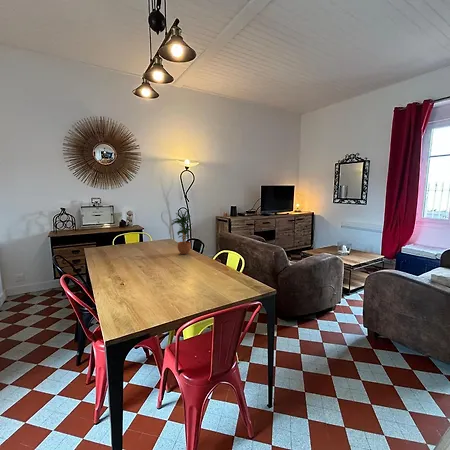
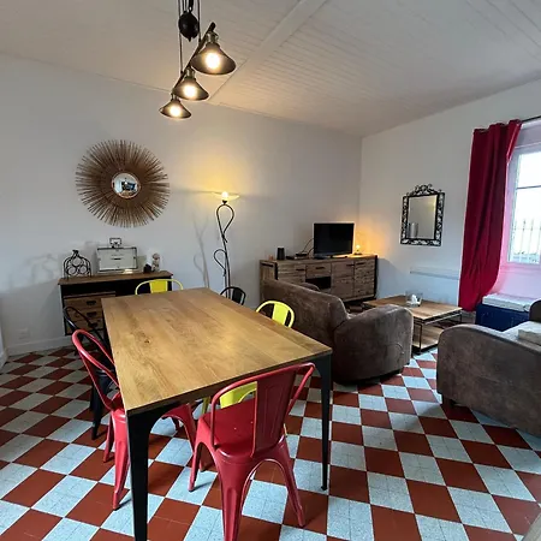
- potted plant [170,208,194,255]
